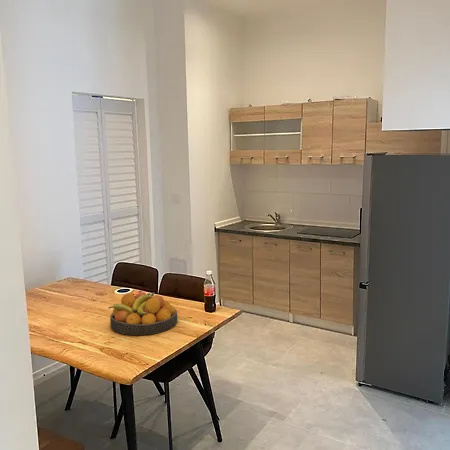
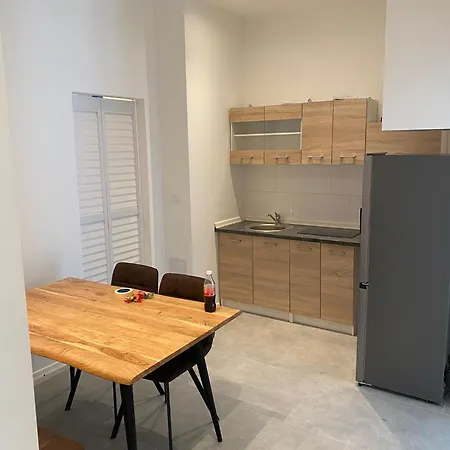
- fruit bowl [108,291,178,336]
